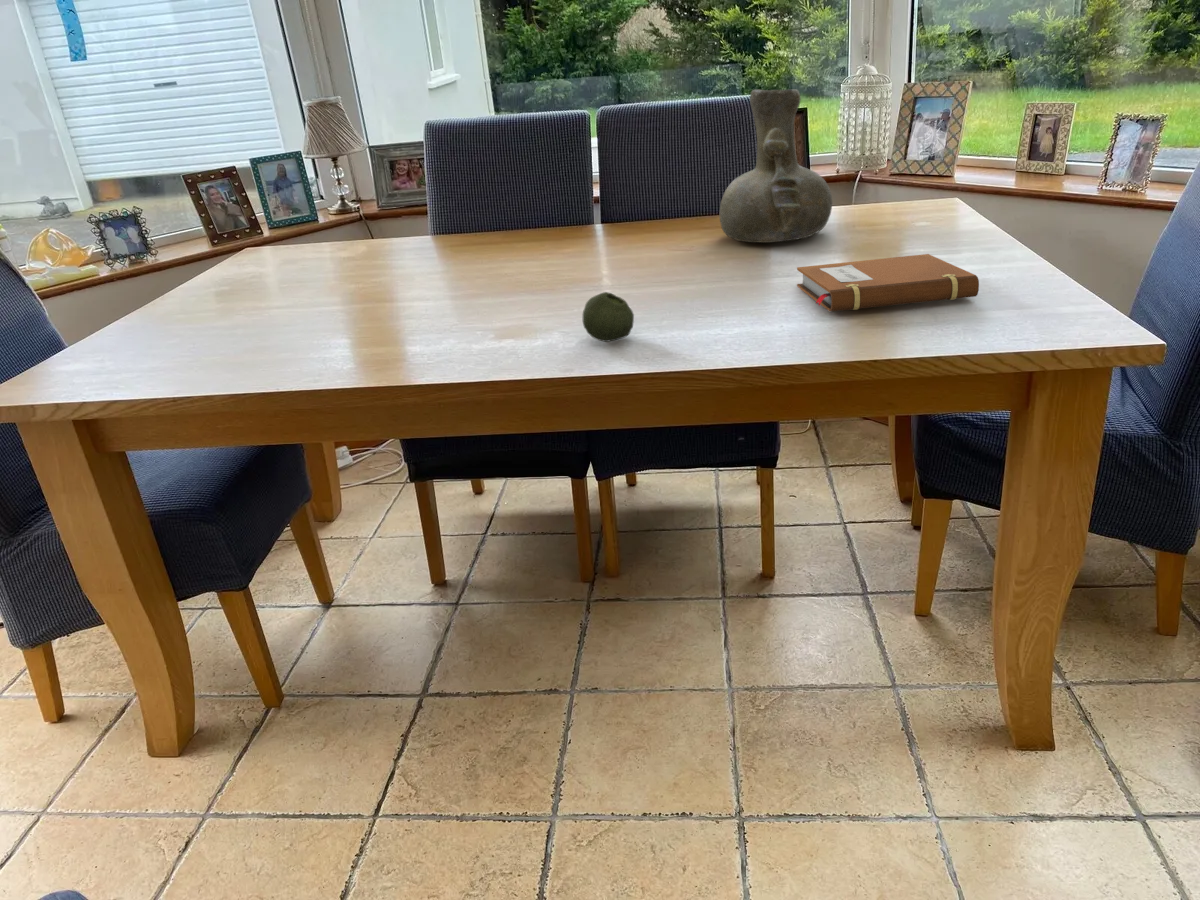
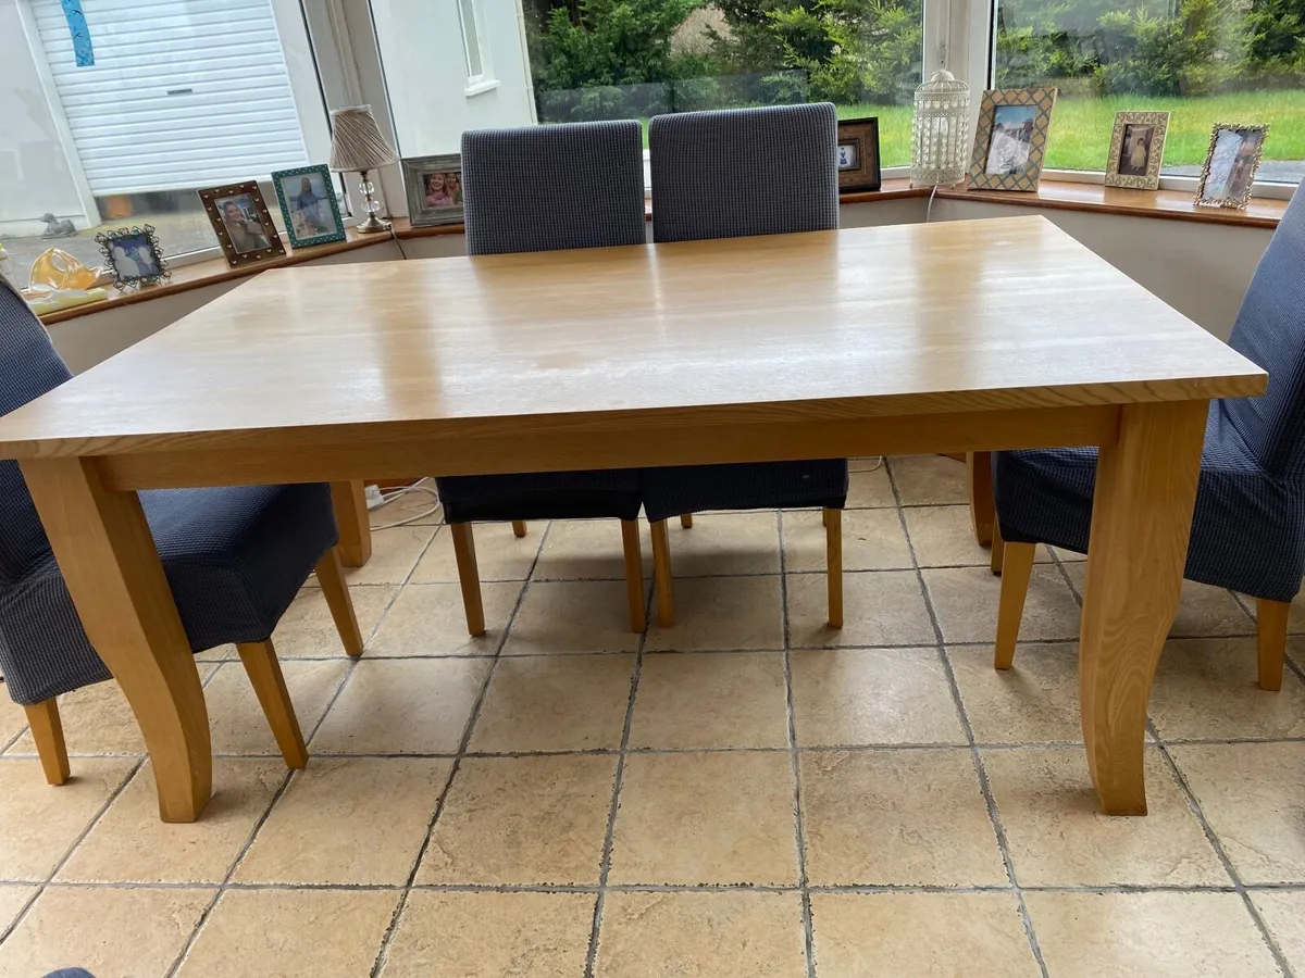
- notebook [796,253,980,313]
- fruit [582,291,635,343]
- vase [718,88,833,244]
